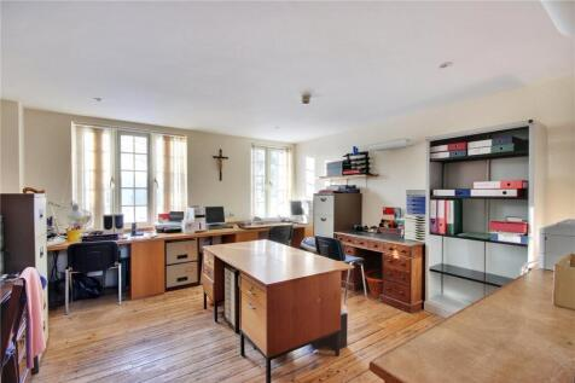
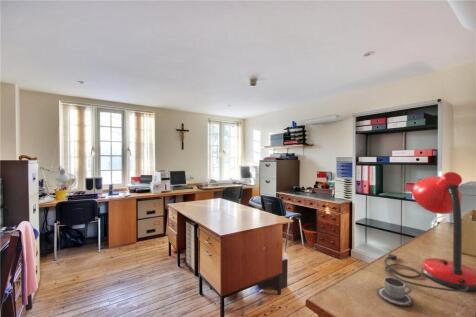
+ desk lamp [383,171,476,293]
+ cup [376,276,415,307]
